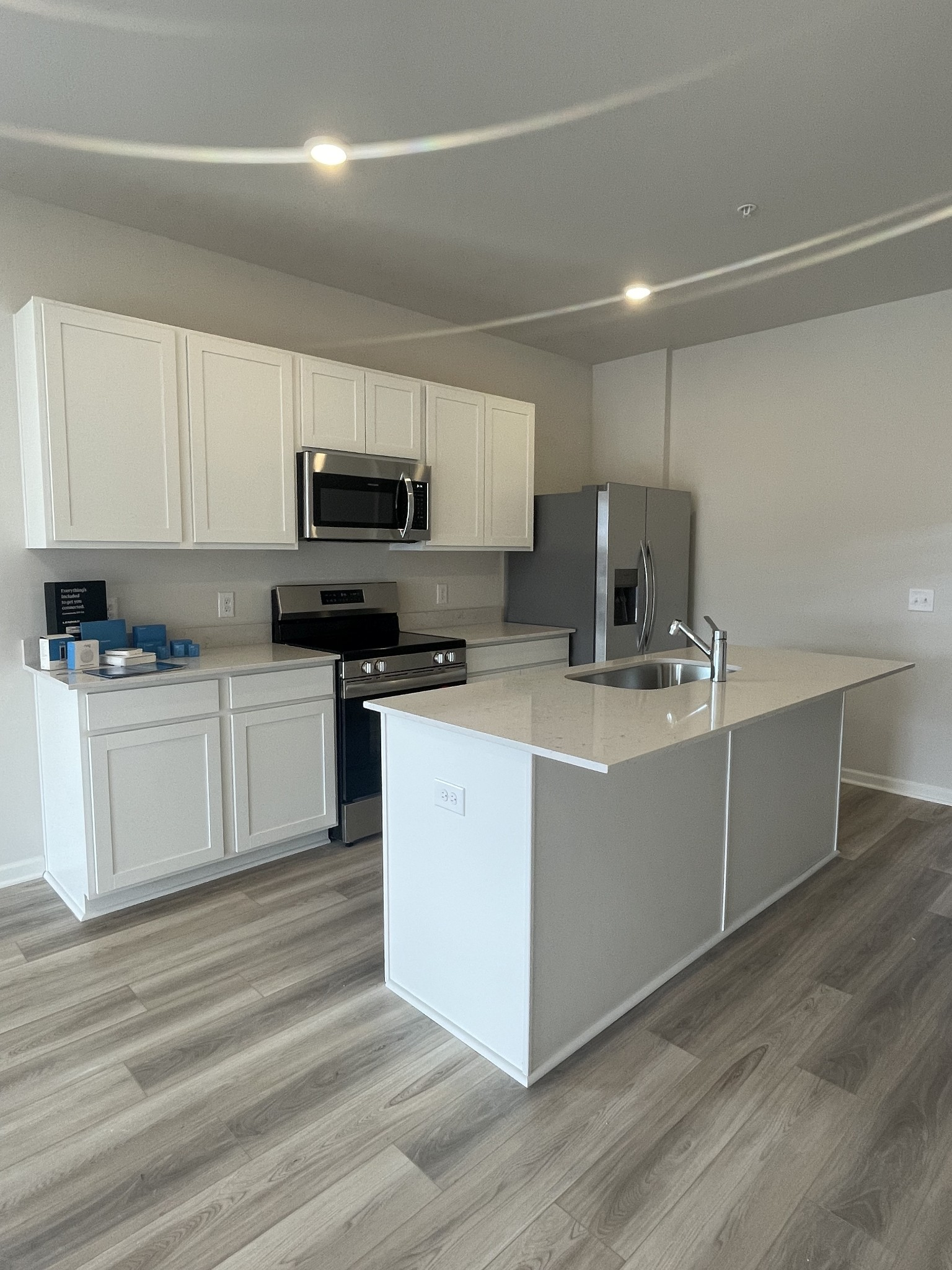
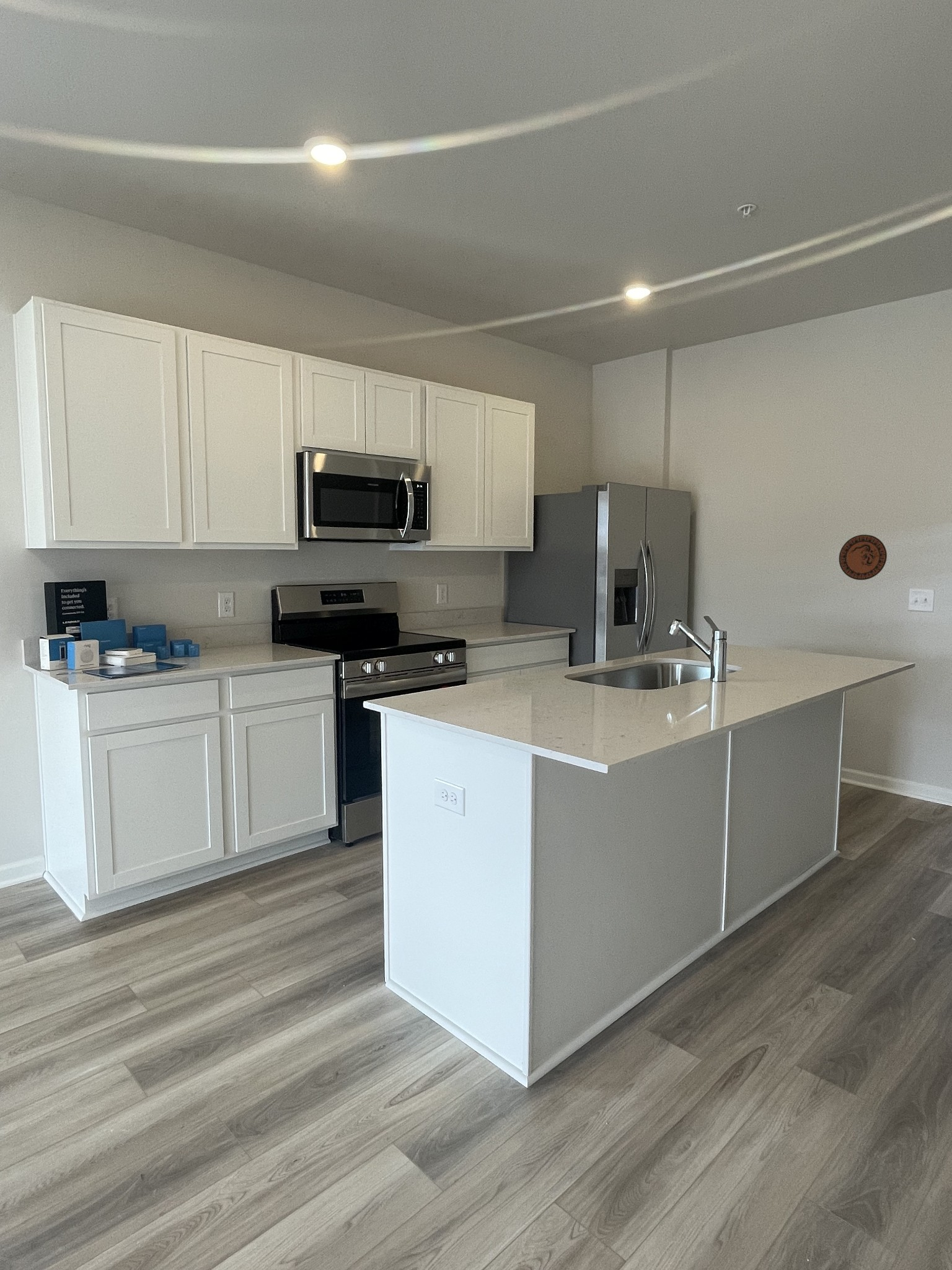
+ decorative plate [839,534,888,580]
